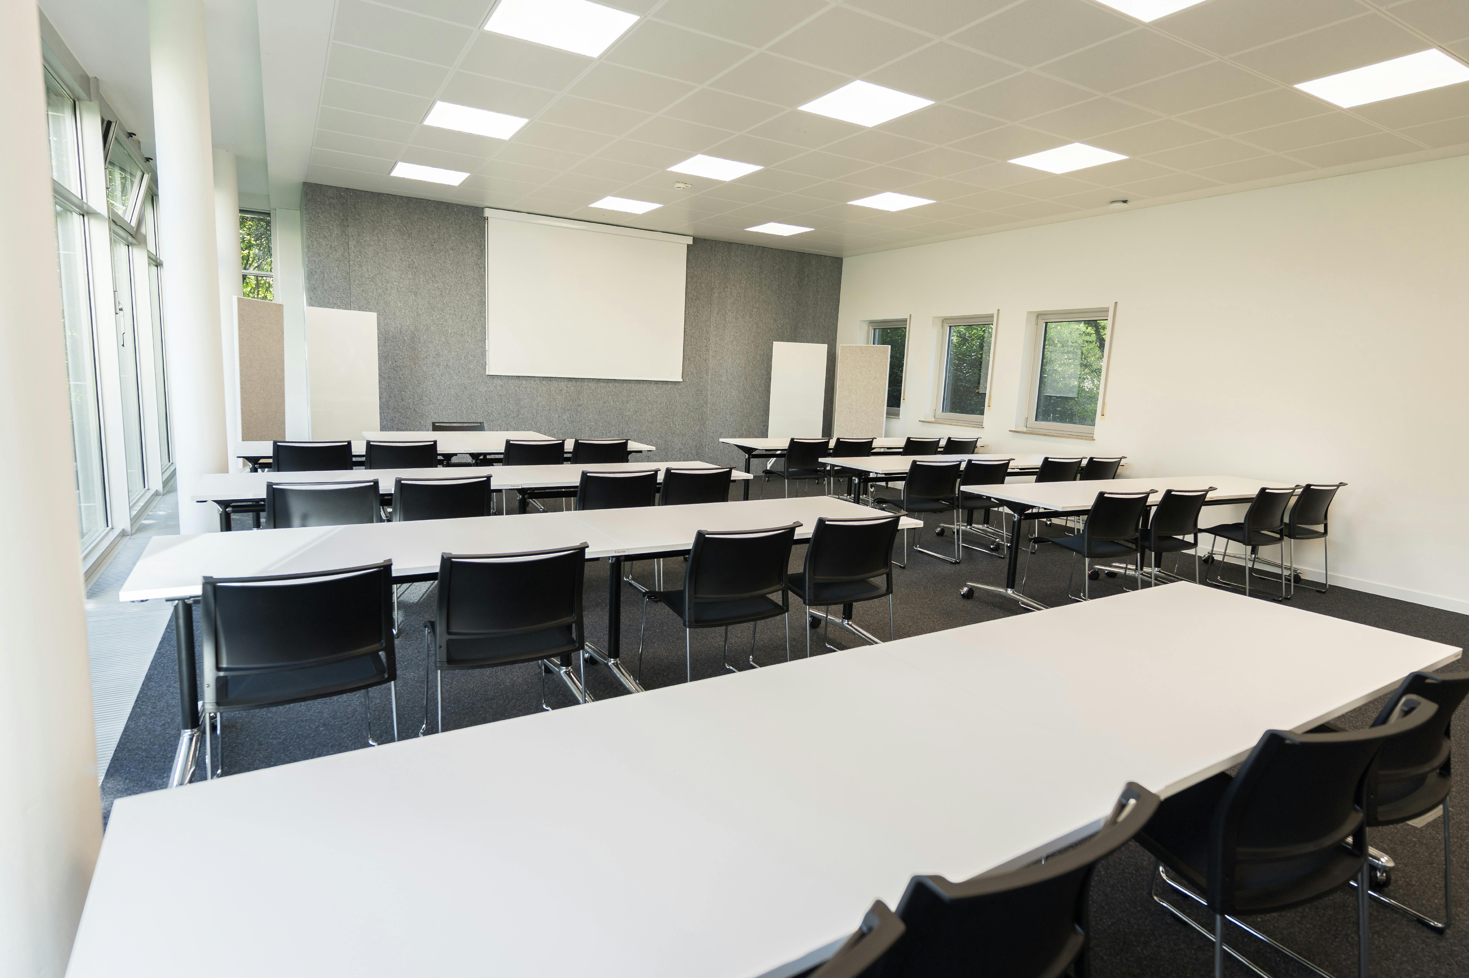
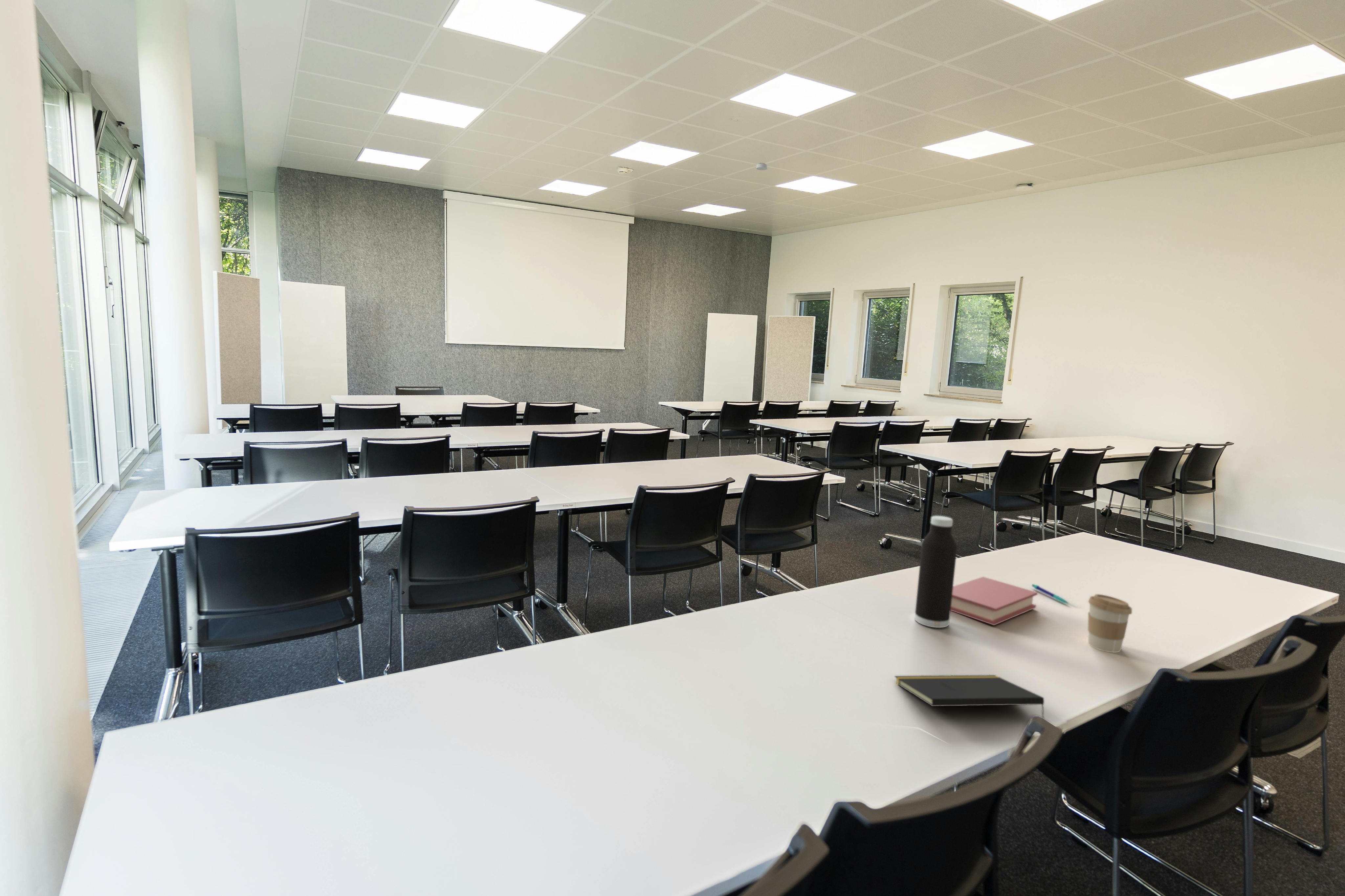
+ water bottle [914,516,958,628]
+ book [951,576,1038,626]
+ pen [1032,584,1070,604]
+ notepad [894,674,1045,720]
+ coffee cup [1088,594,1132,653]
+ smoke detector [756,162,768,171]
